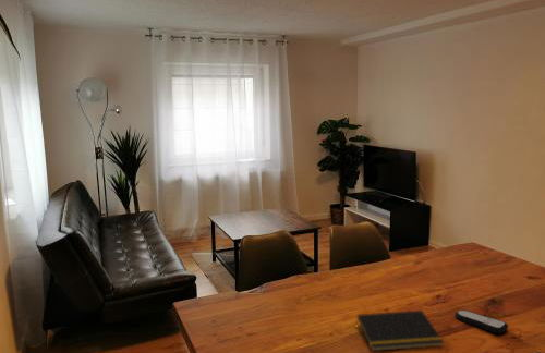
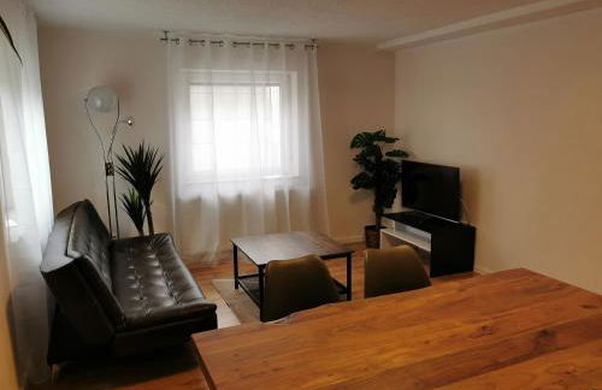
- notepad [355,309,445,352]
- remote control [455,309,509,334]
